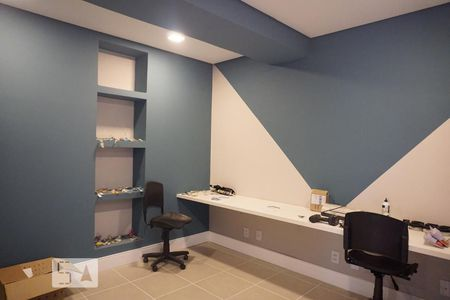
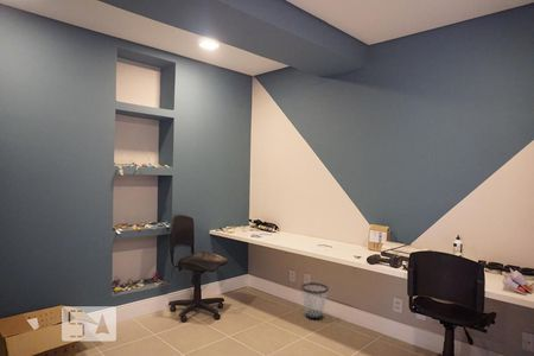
+ wastebasket [300,281,330,320]
